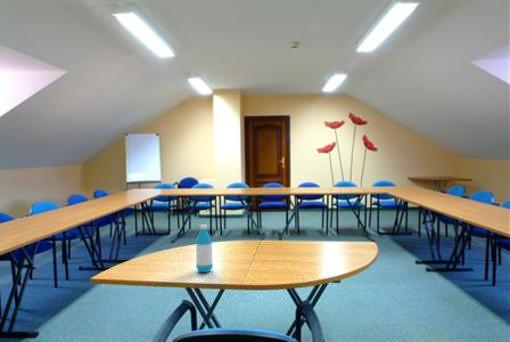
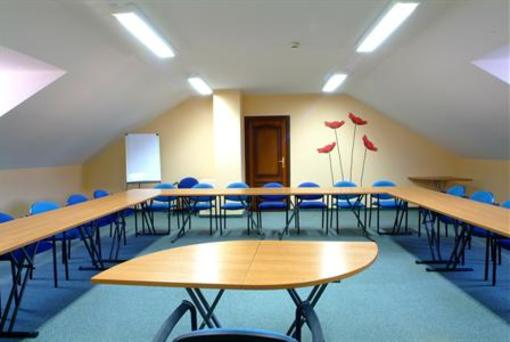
- water bottle [195,223,214,273]
